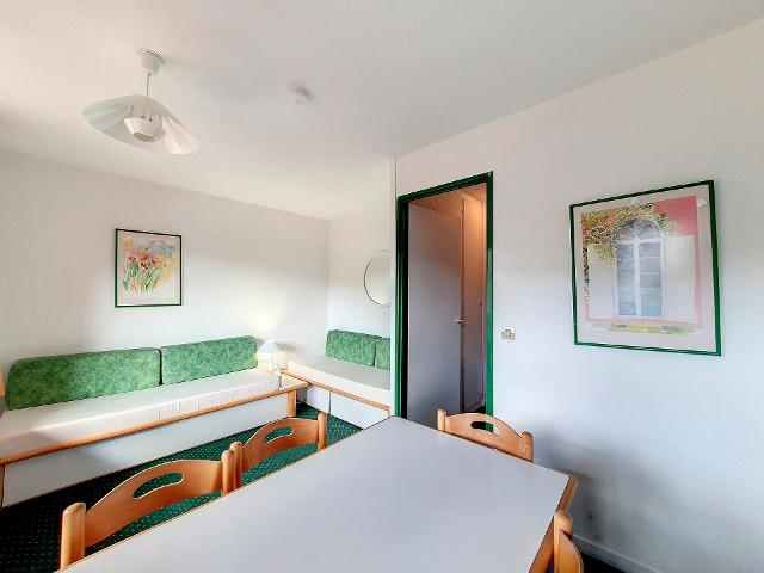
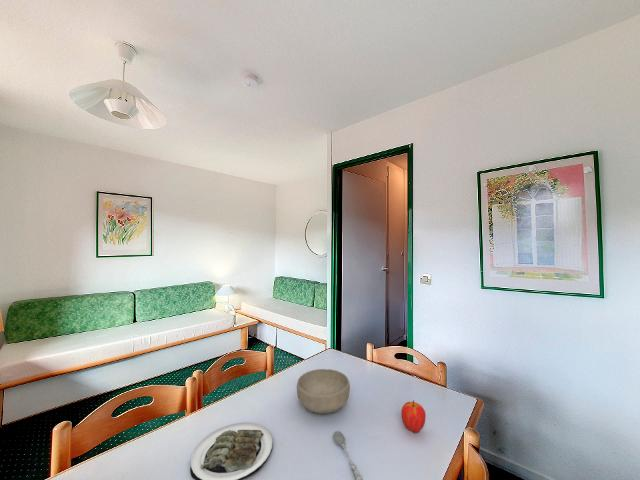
+ bowl [296,368,351,415]
+ soupspoon [332,430,364,480]
+ apple [400,399,427,434]
+ plate [189,422,274,480]
